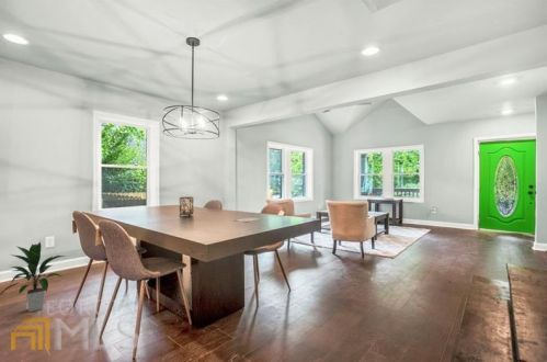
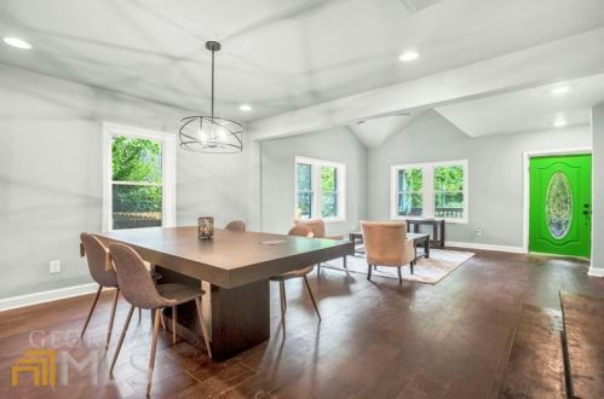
- indoor plant [0,240,67,313]
